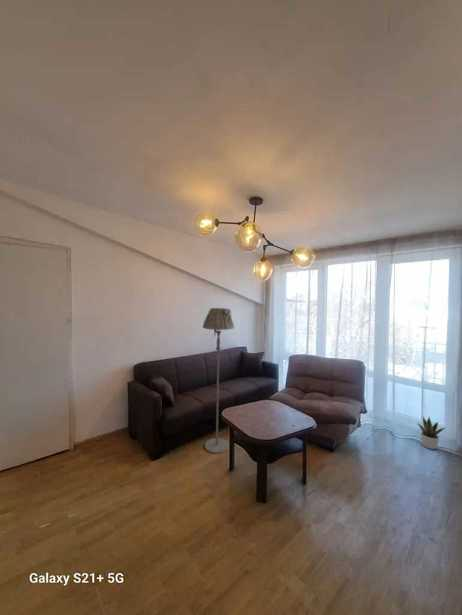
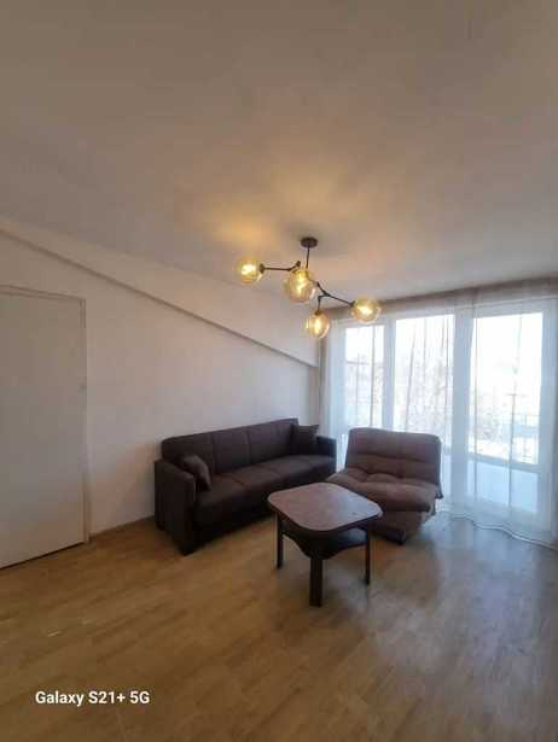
- floor lamp [202,307,235,455]
- potted plant [415,416,446,450]
